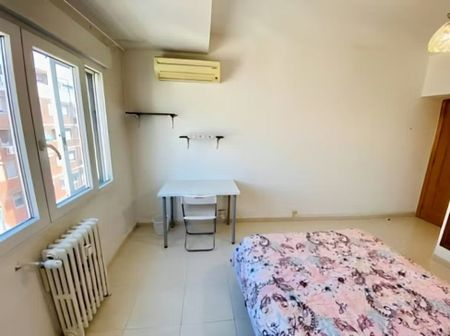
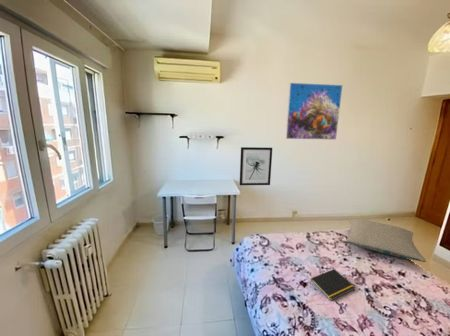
+ wall art [239,146,273,186]
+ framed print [284,82,344,141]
+ notepad [309,268,356,301]
+ pillow [345,218,427,263]
